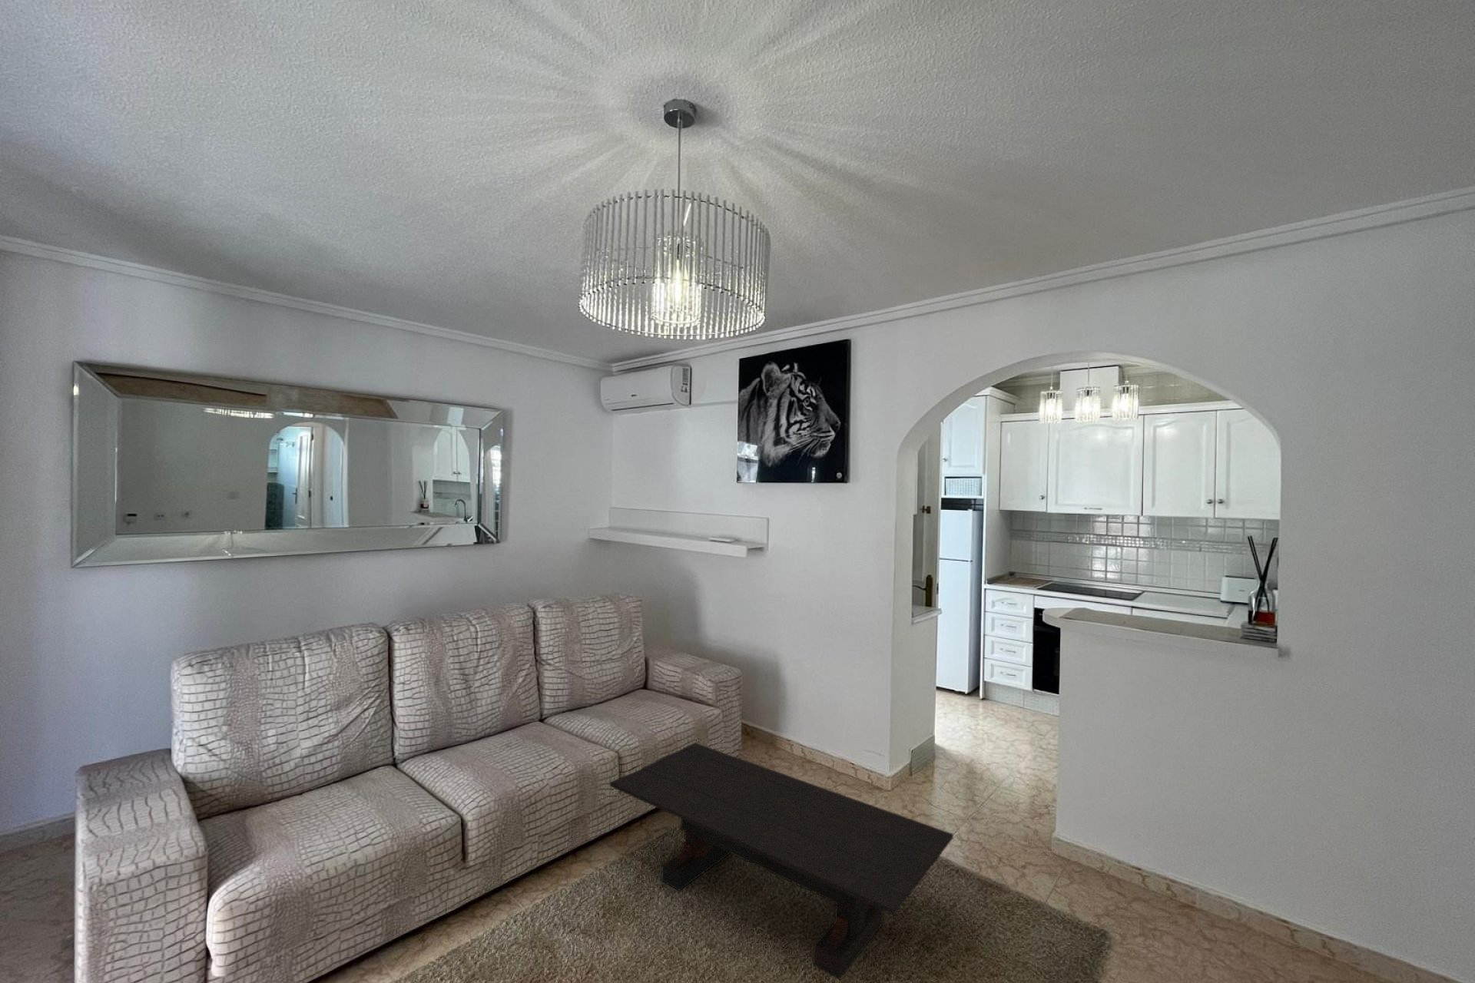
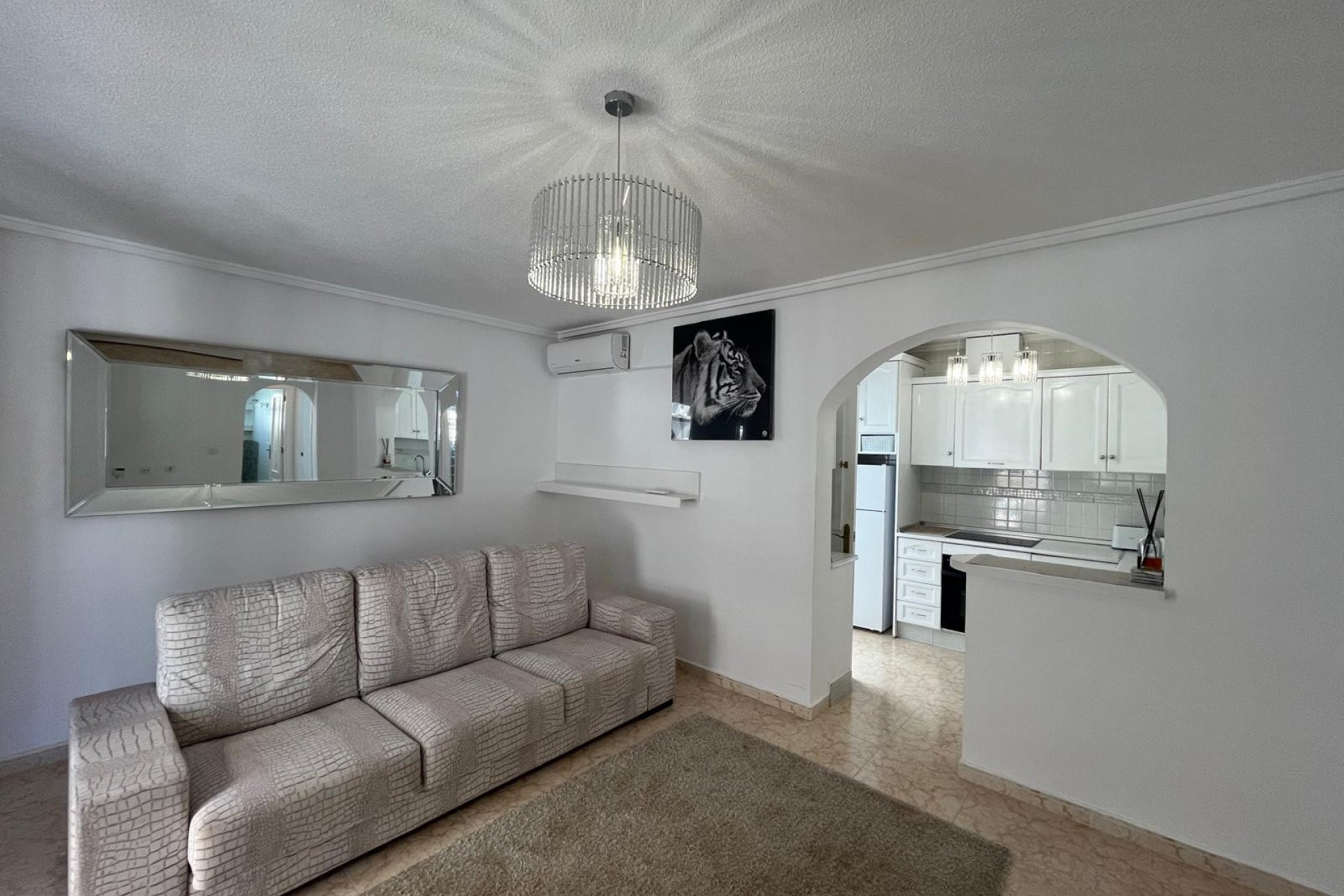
- coffee table [609,742,954,980]
